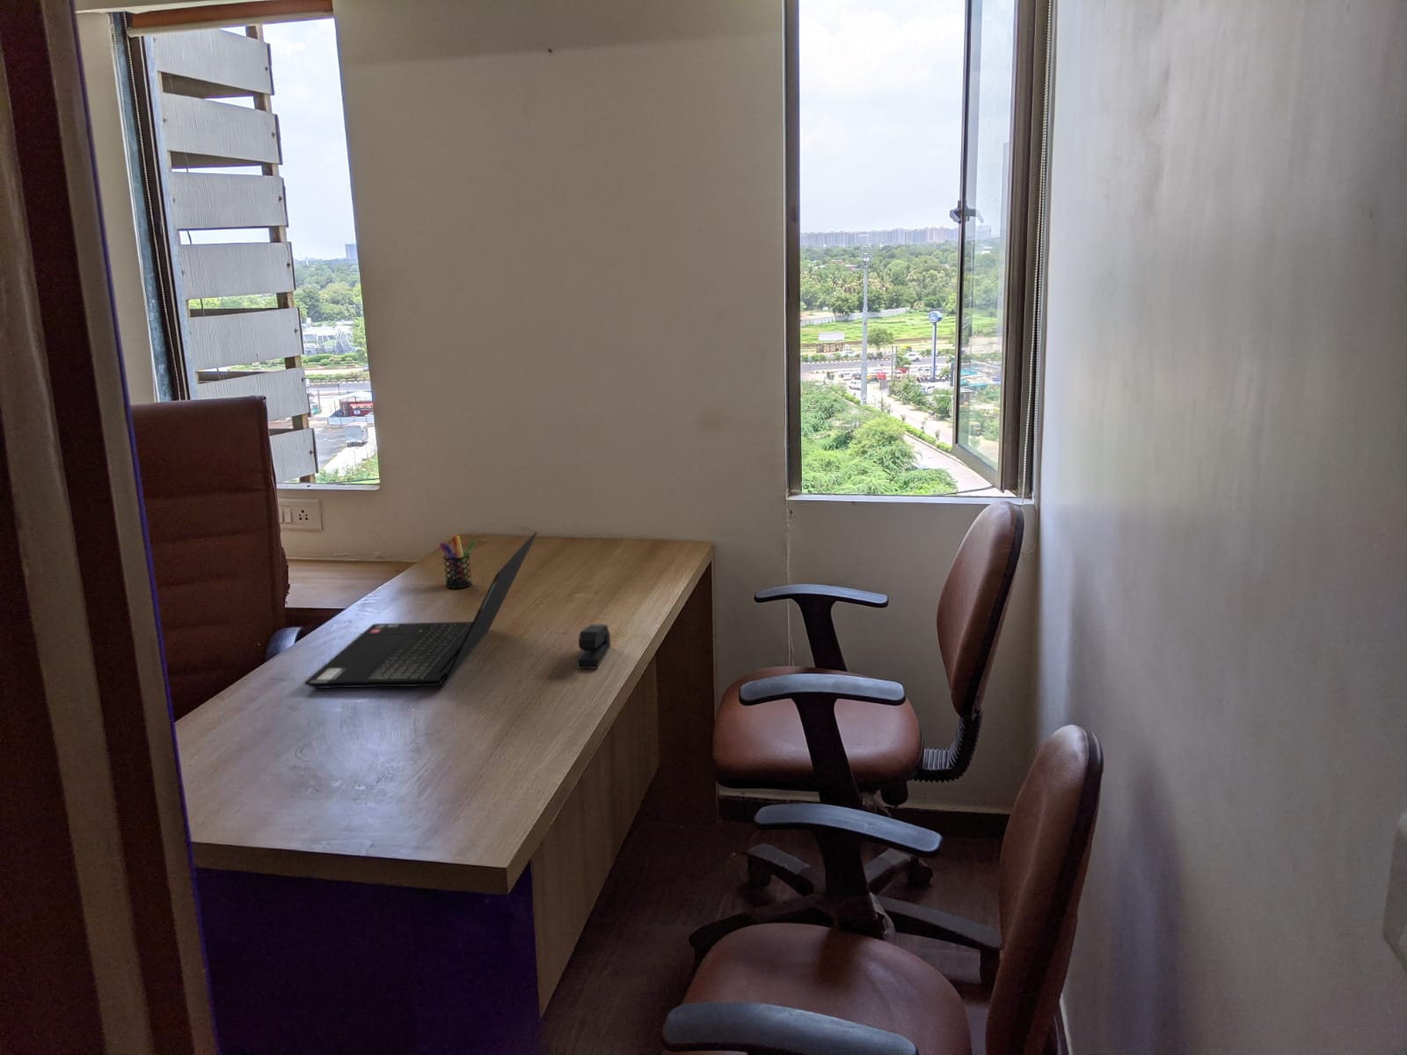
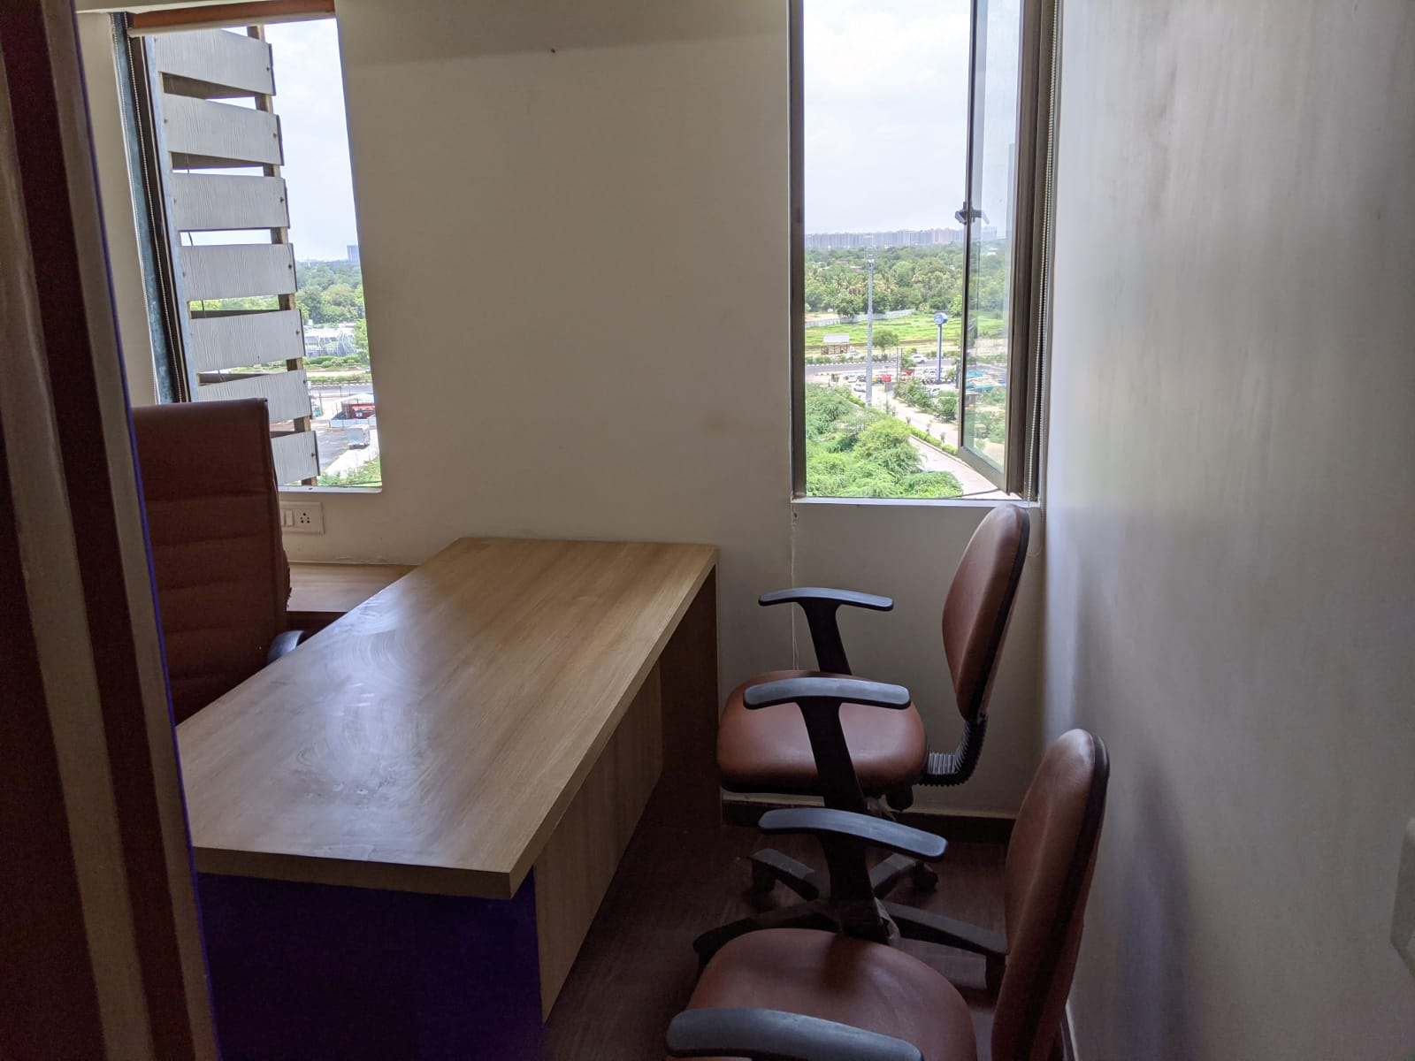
- pen holder [439,534,476,590]
- laptop computer [304,531,538,690]
- stapler [577,623,612,669]
